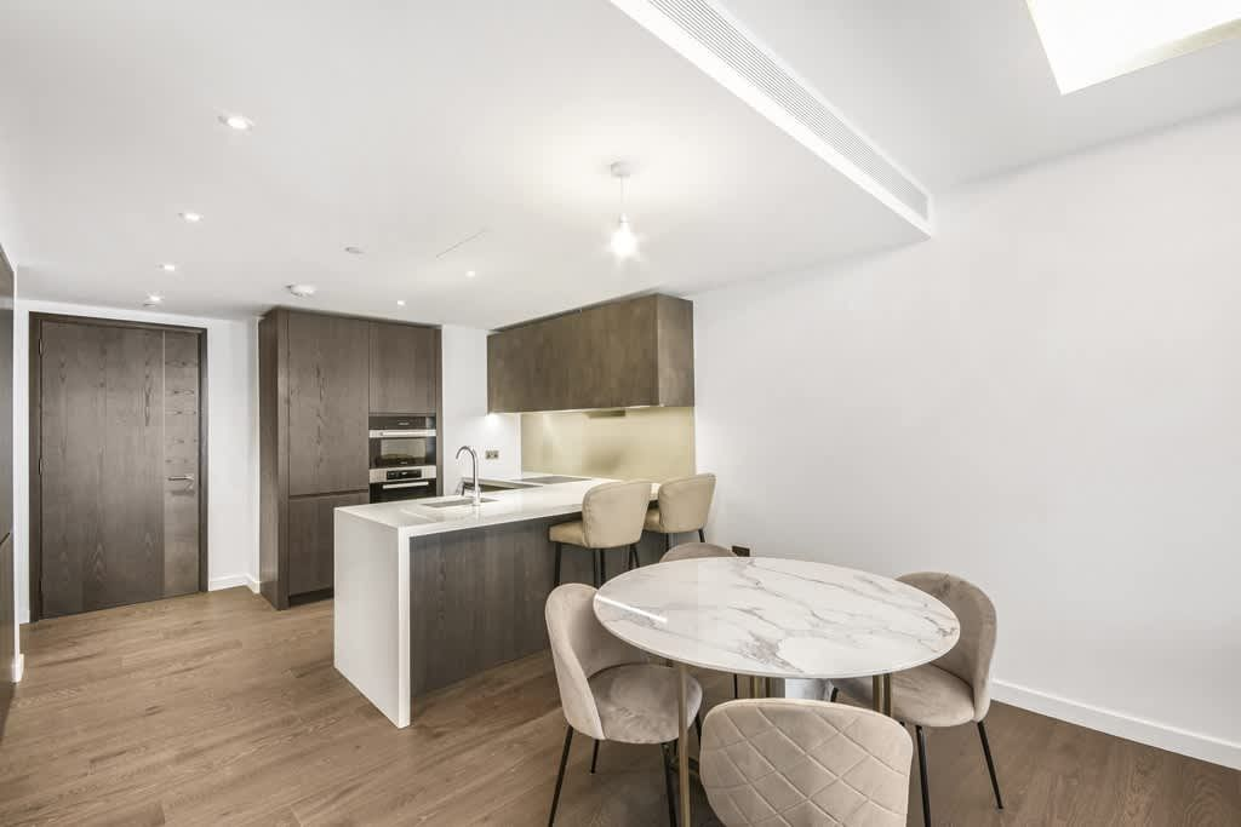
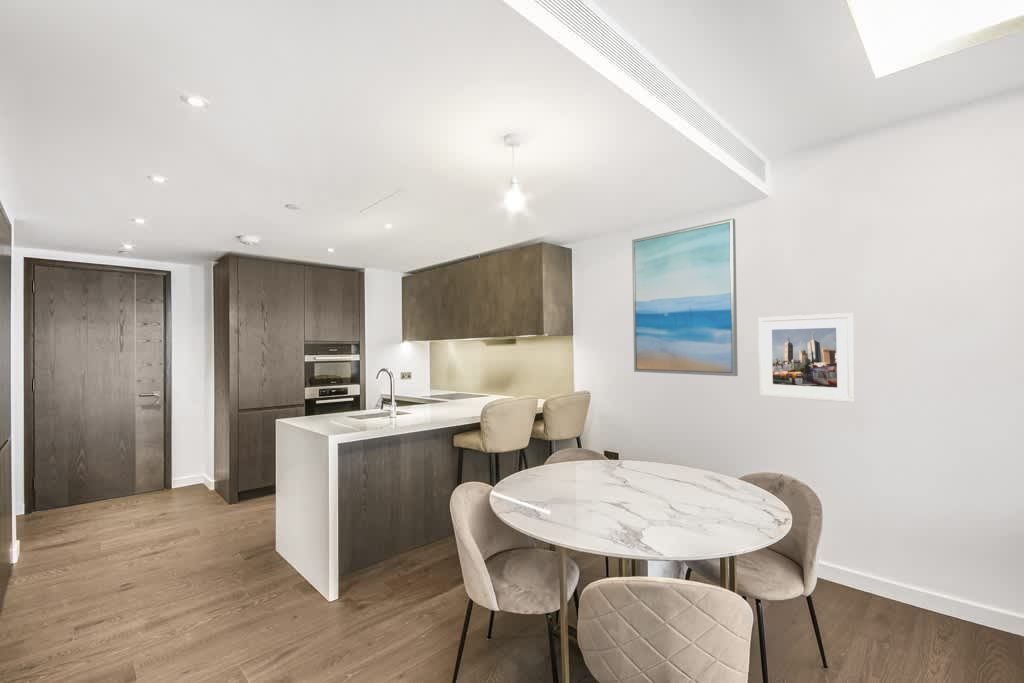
+ wall art [631,217,739,377]
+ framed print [757,312,856,404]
